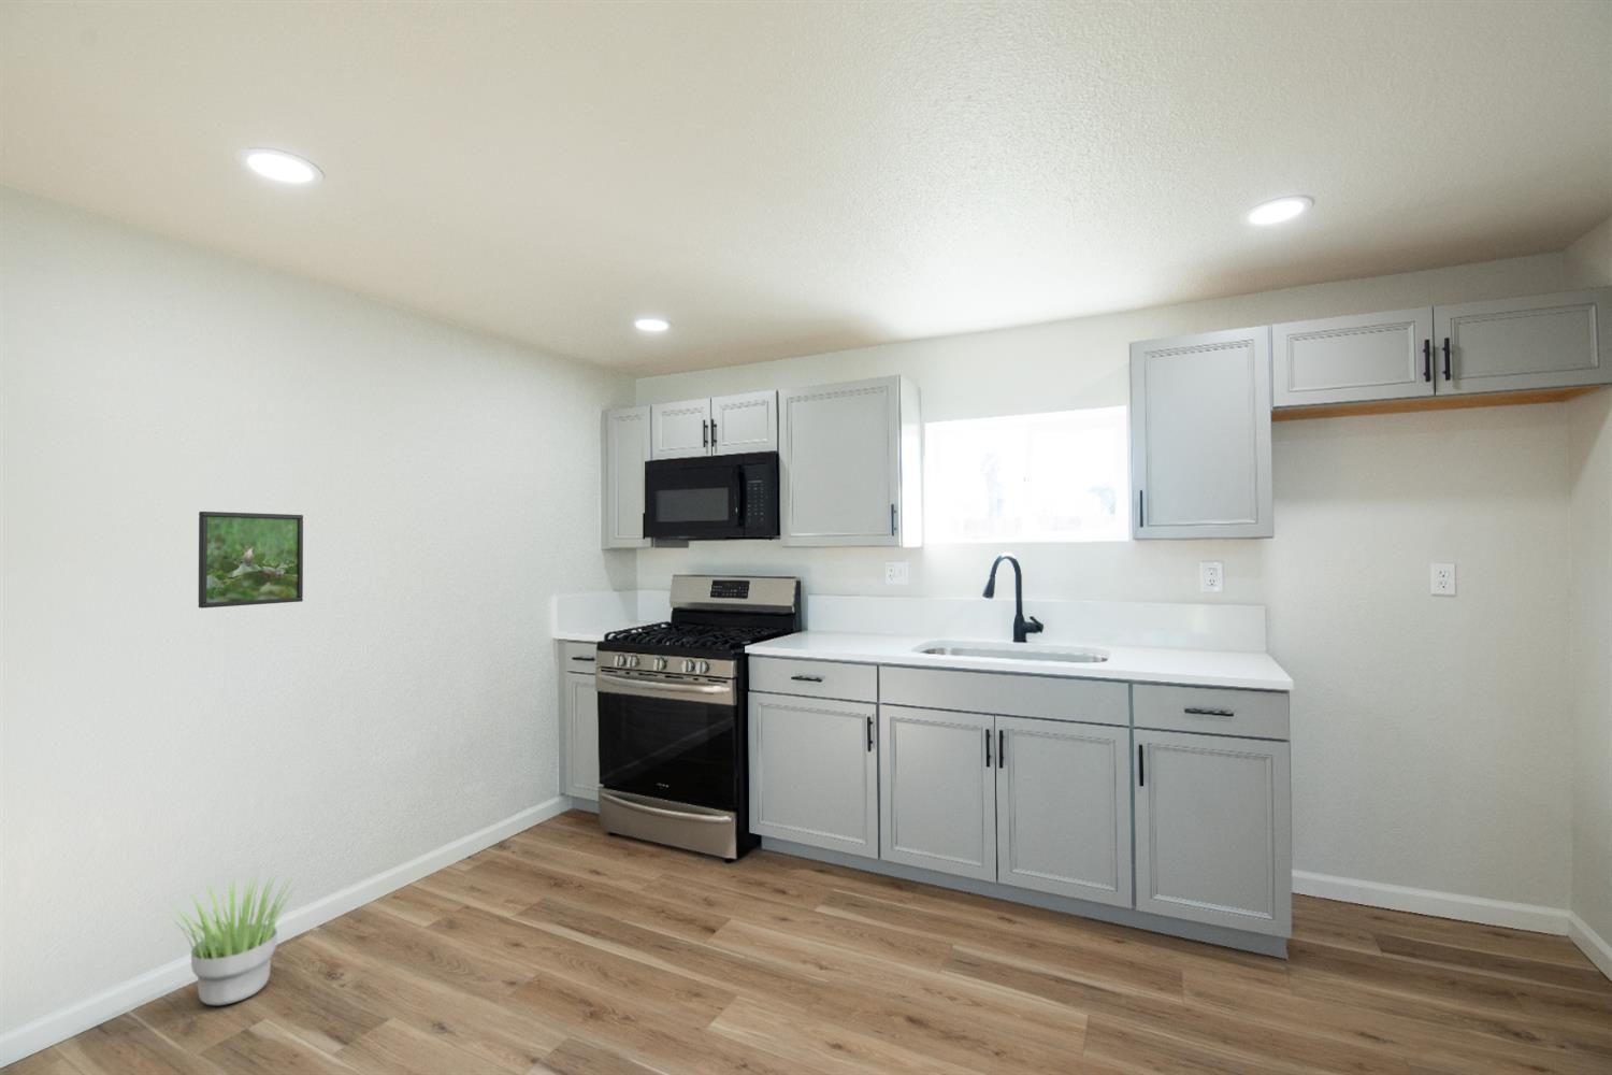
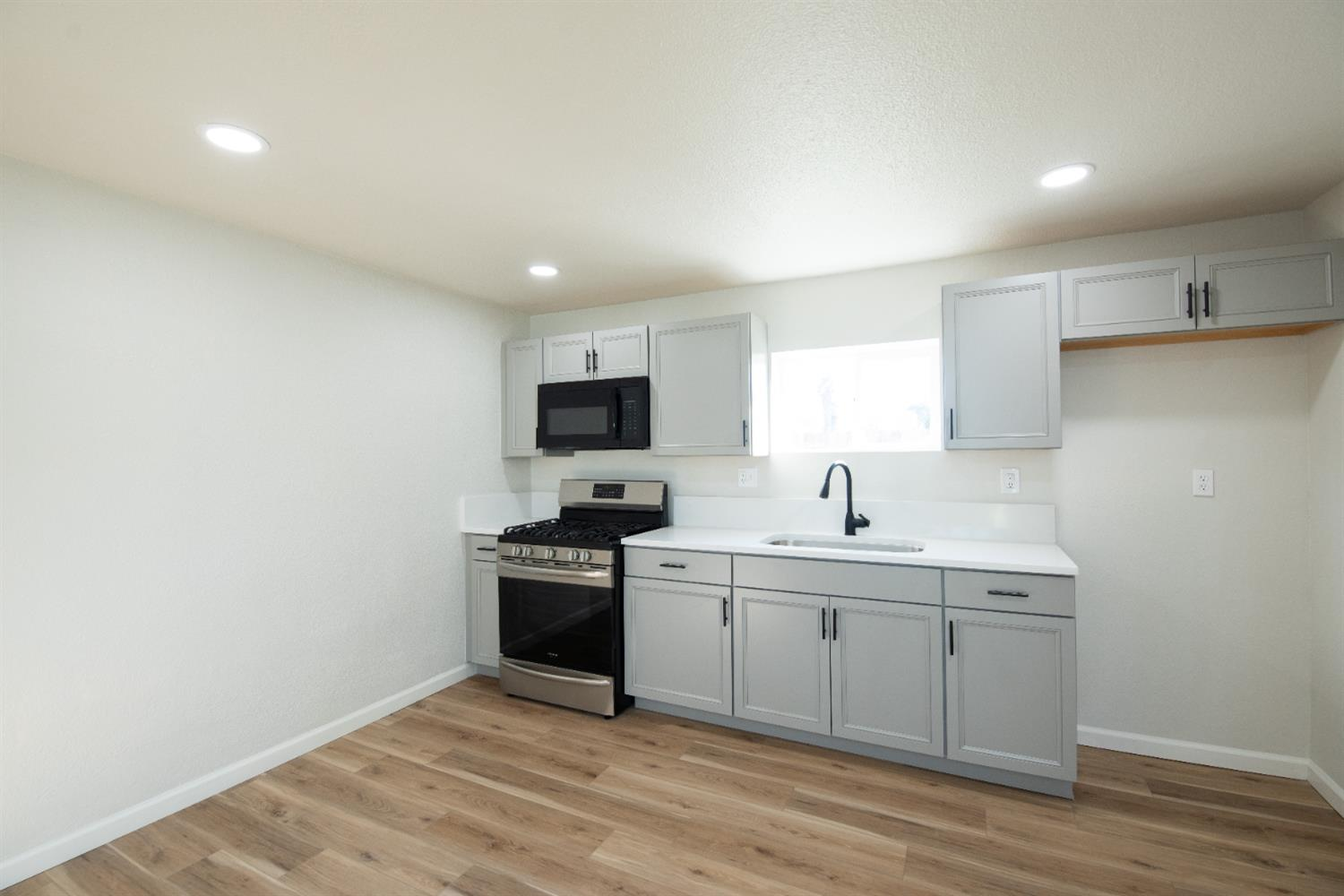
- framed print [198,511,305,609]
- potted plant [160,869,302,1007]
